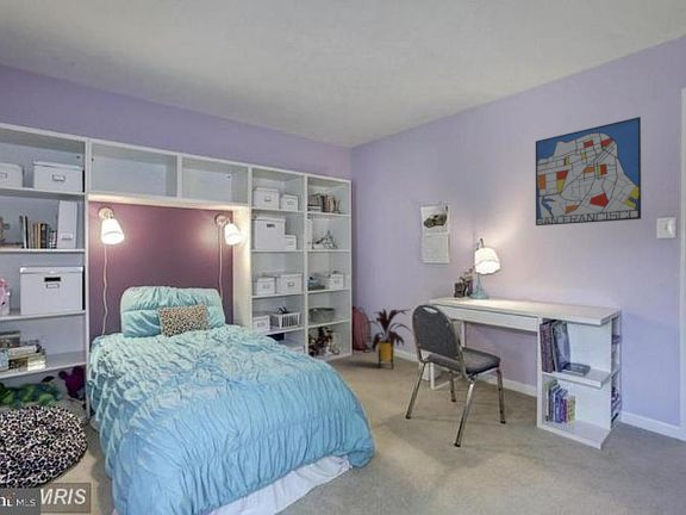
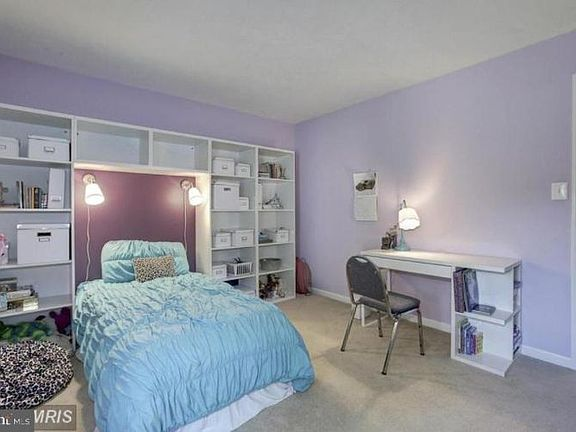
- wall art [535,116,642,227]
- house plant [361,308,414,370]
